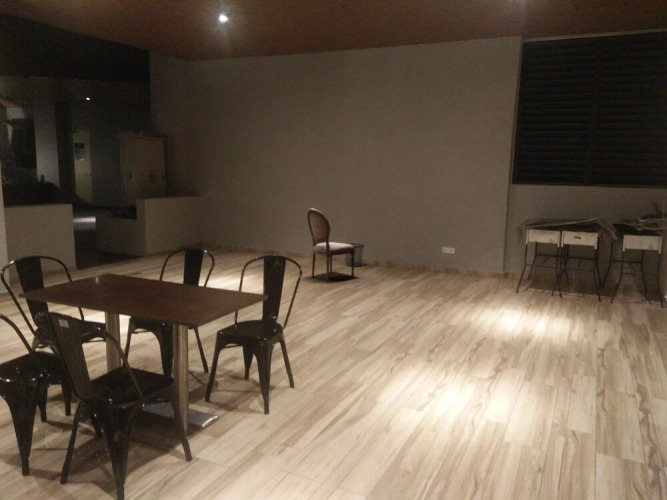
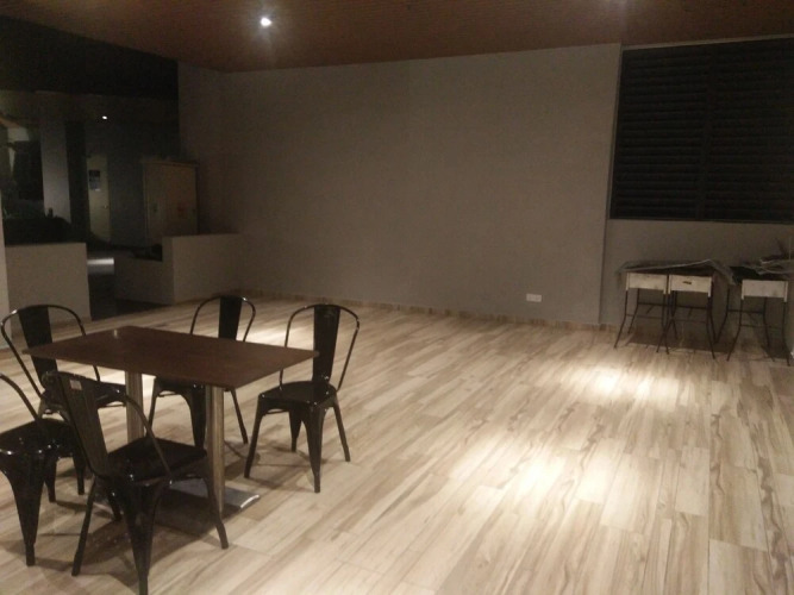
- wastebasket [344,242,365,267]
- dining chair [306,208,356,282]
